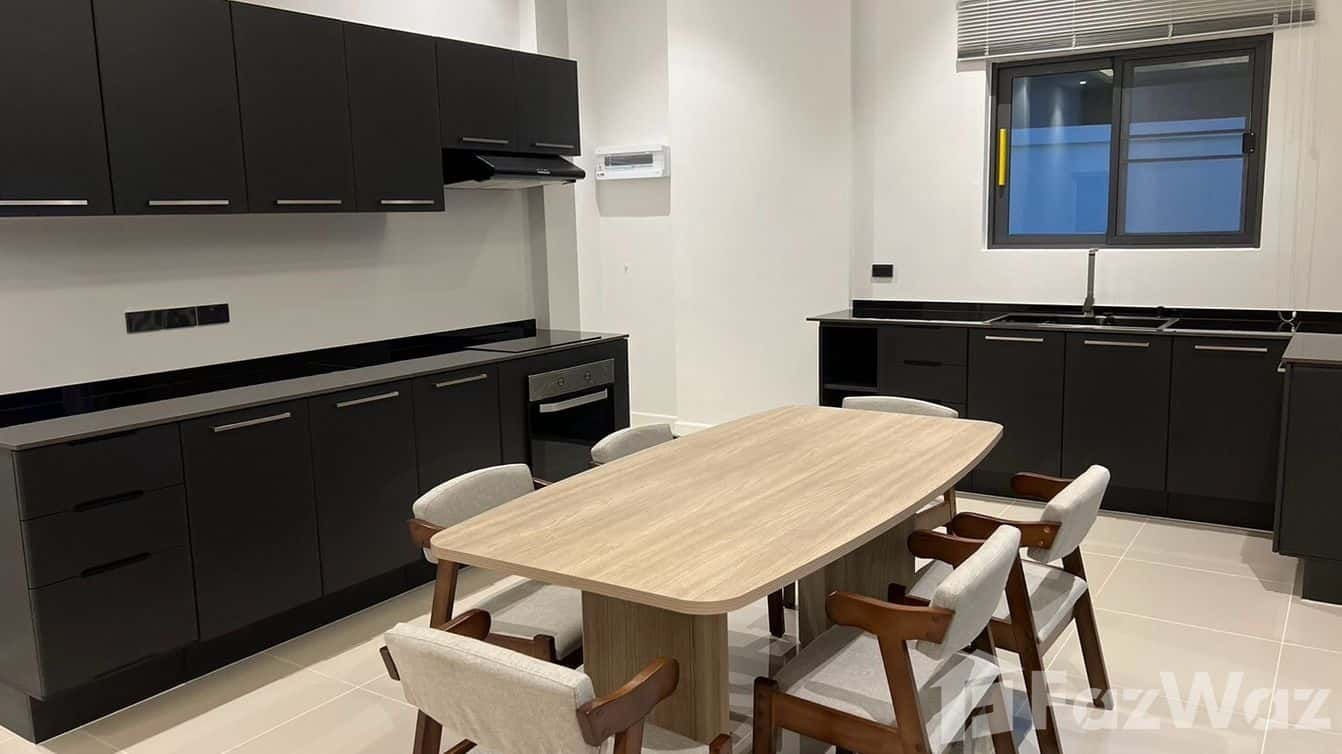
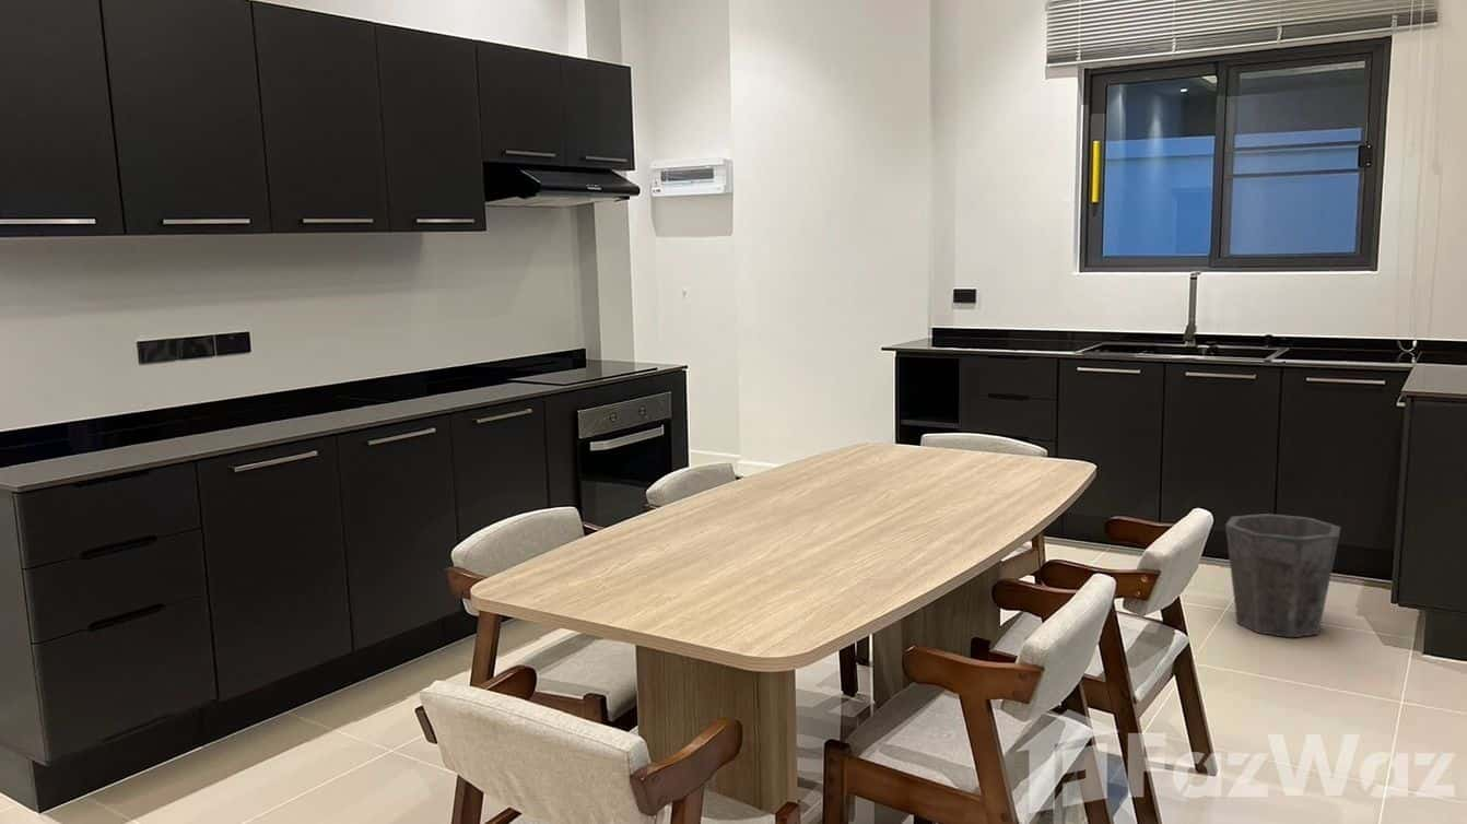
+ waste bin [1224,513,1342,638]
